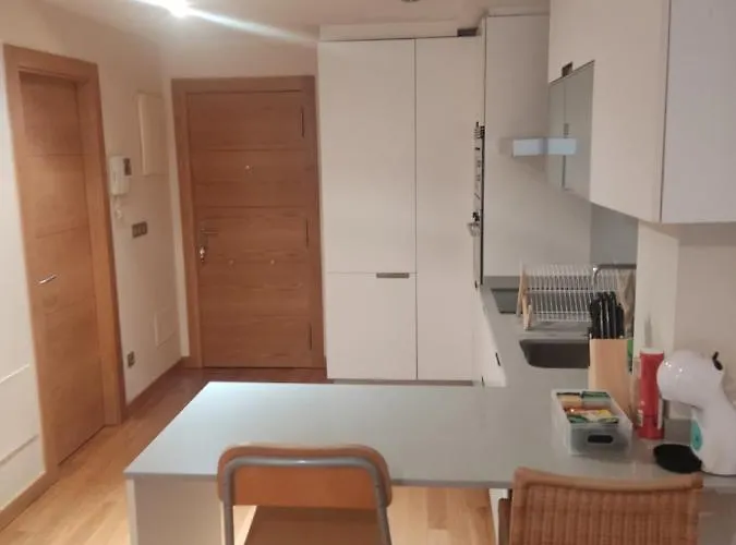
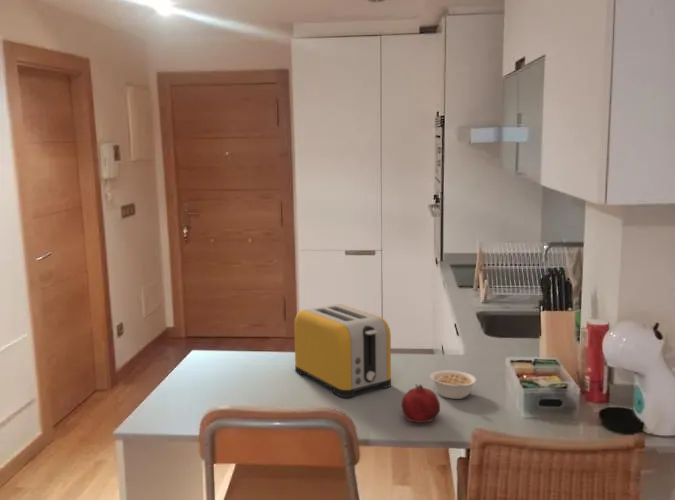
+ fruit [400,383,441,423]
+ toaster [293,303,392,398]
+ legume [429,369,477,400]
